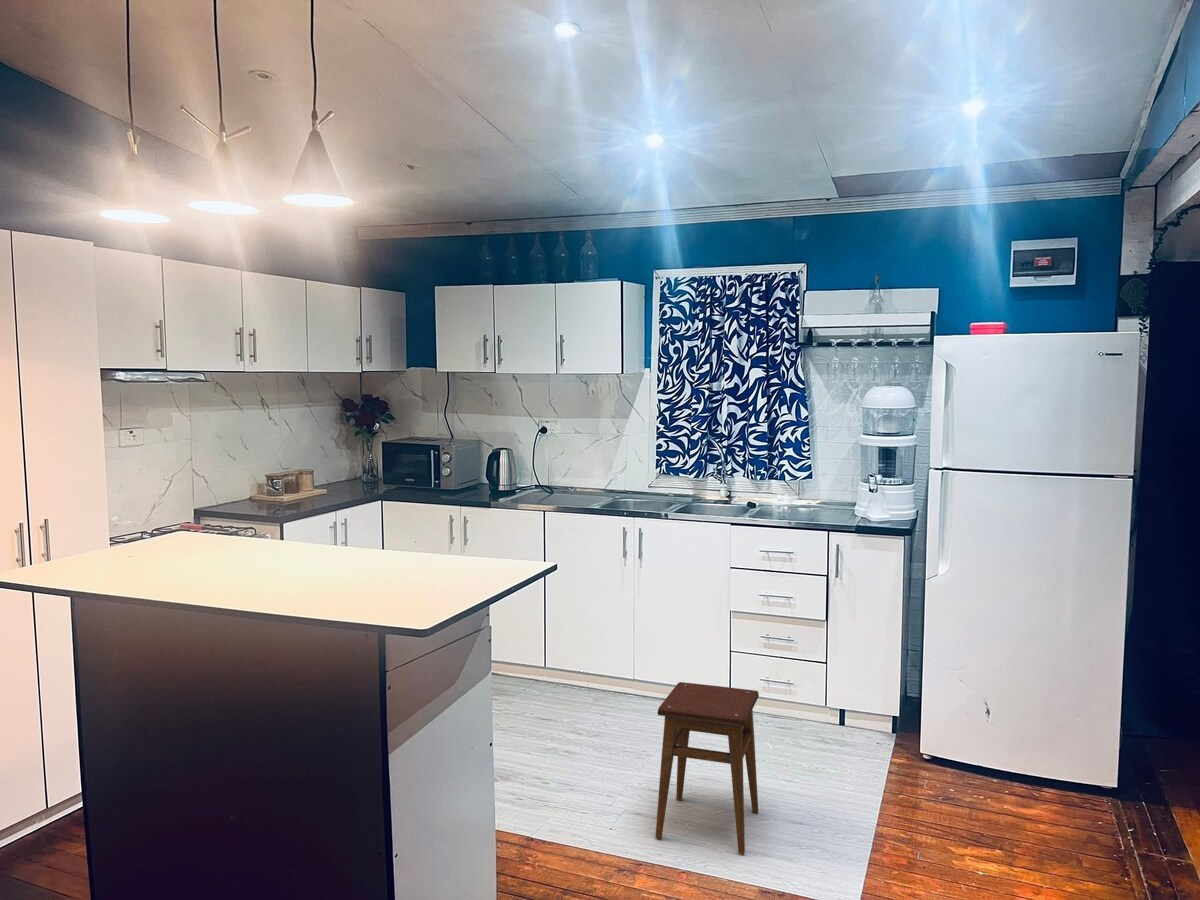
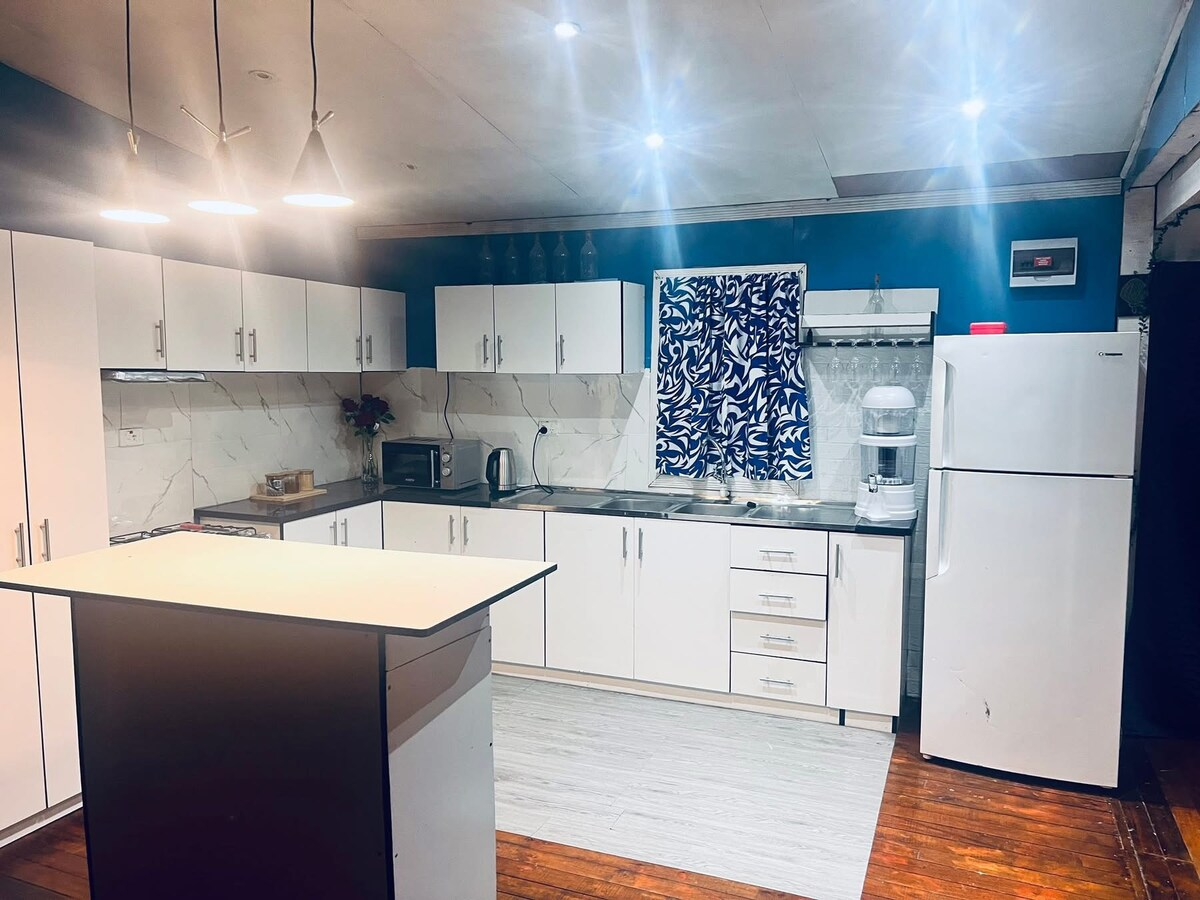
- stool [655,681,760,854]
